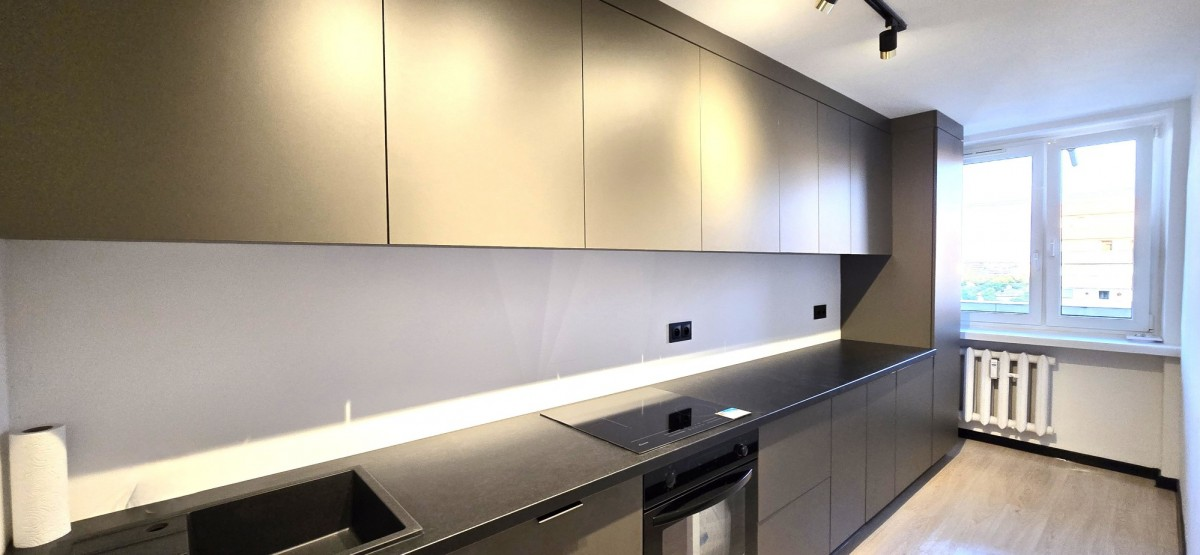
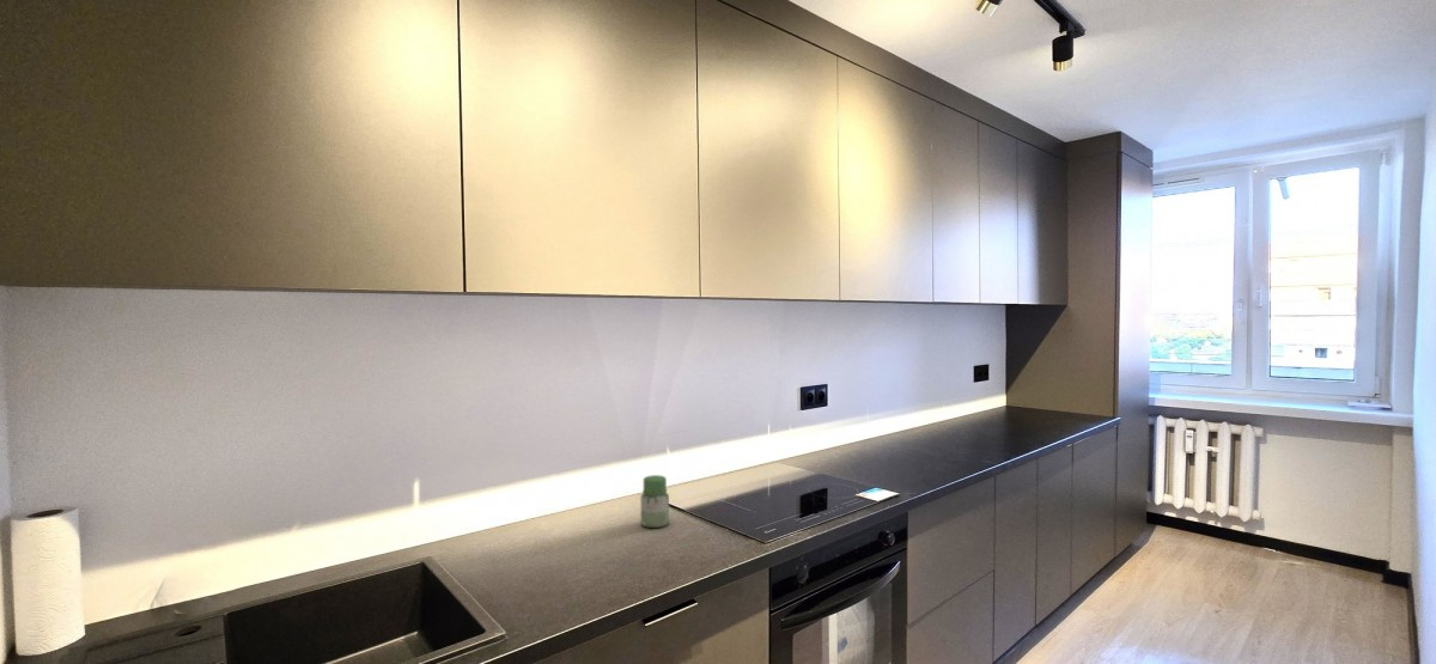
+ jar [640,474,670,529]
